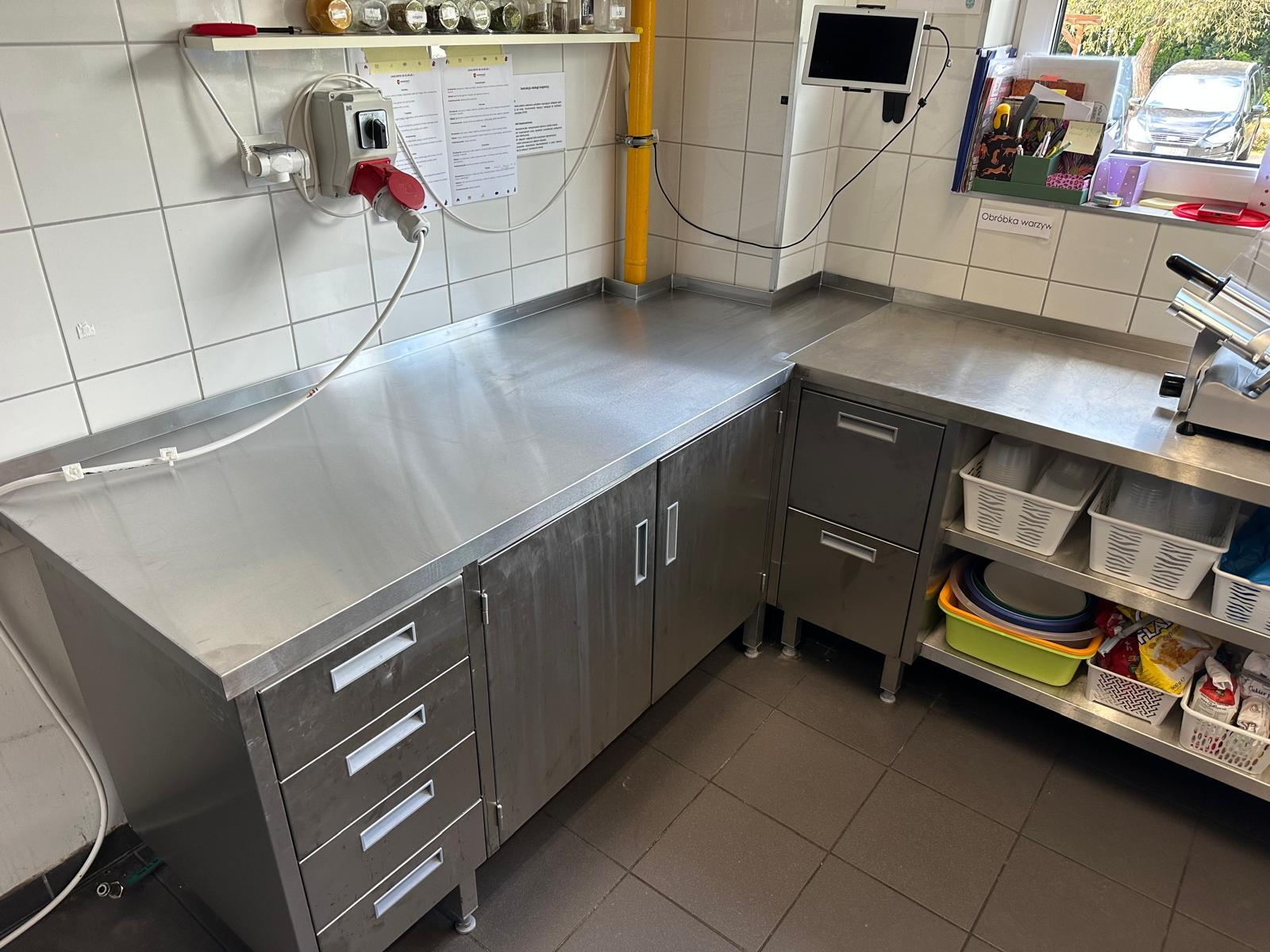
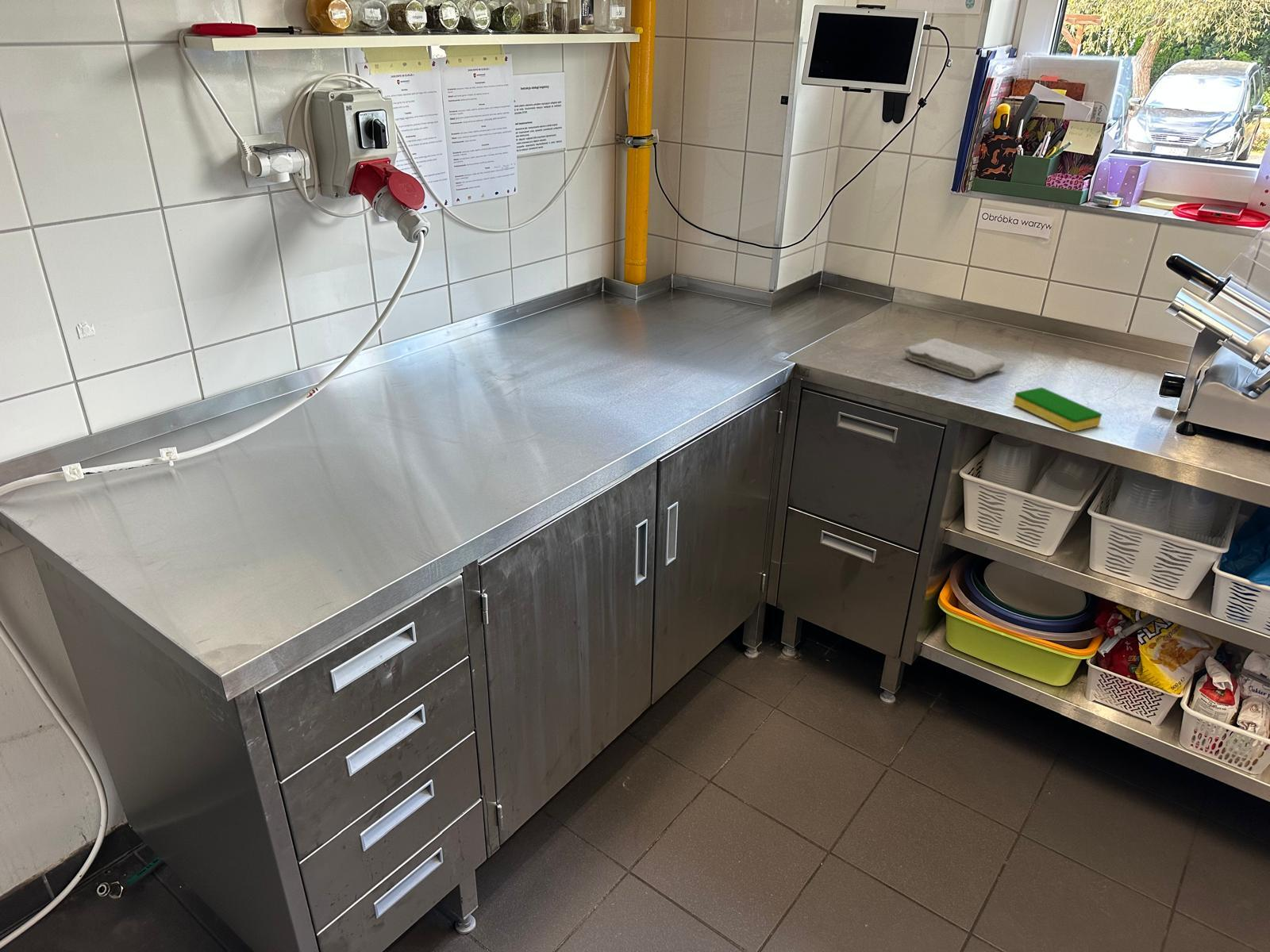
+ dish sponge [1013,386,1103,432]
+ washcloth [902,337,1006,380]
